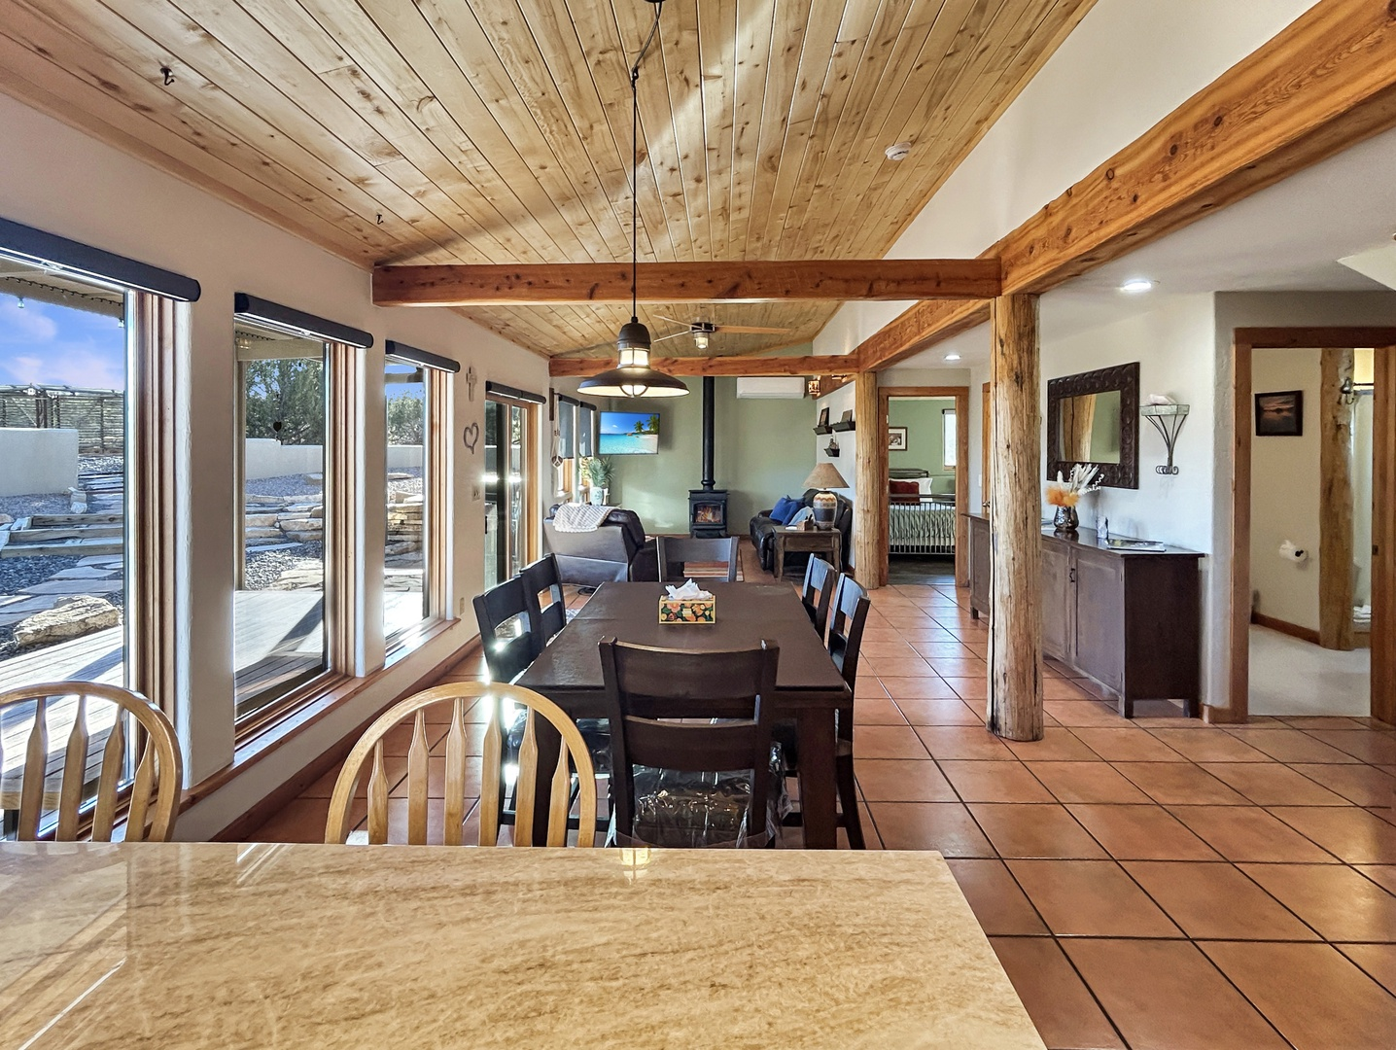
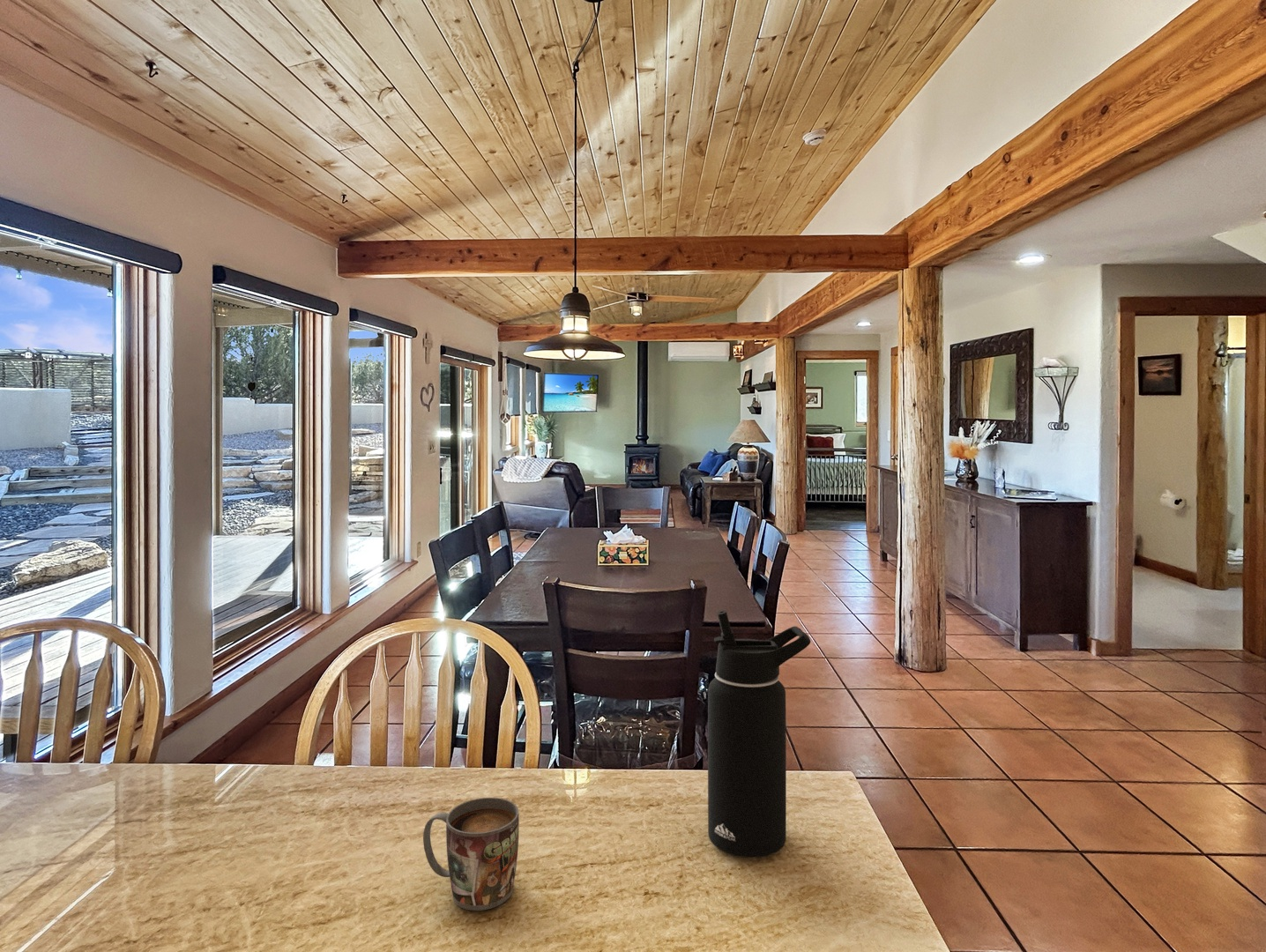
+ water bottle [707,609,811,859]
+ mug [422,797,520,911]
